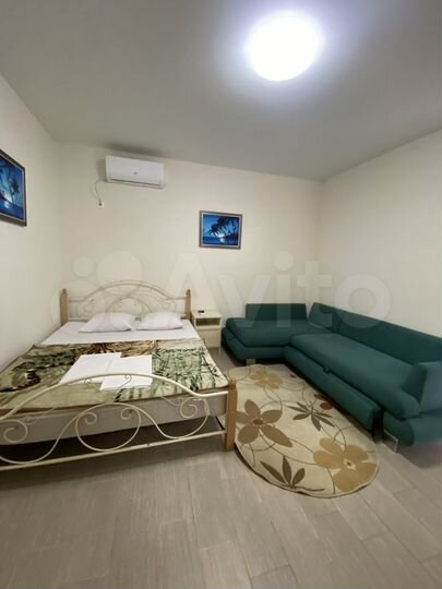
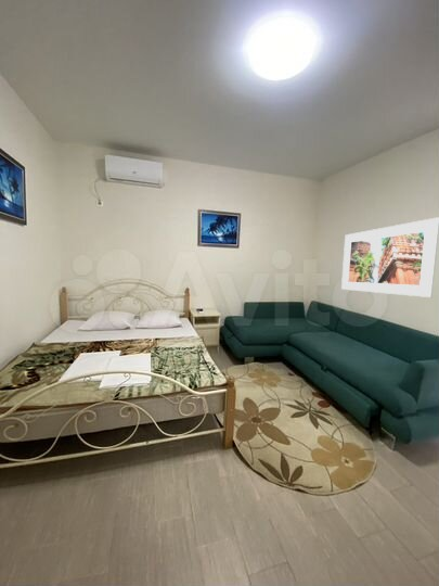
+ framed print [340,216,439,298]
